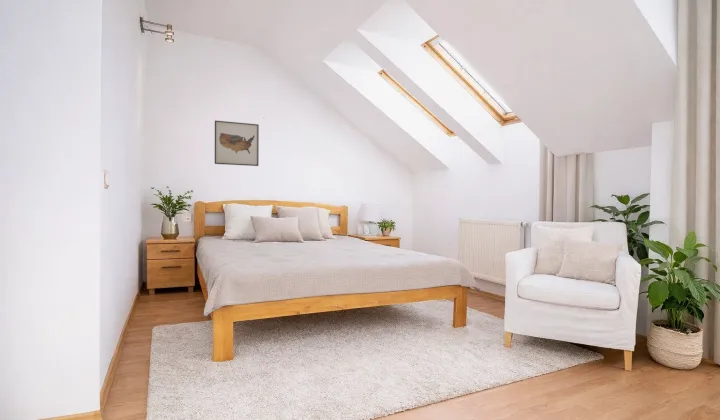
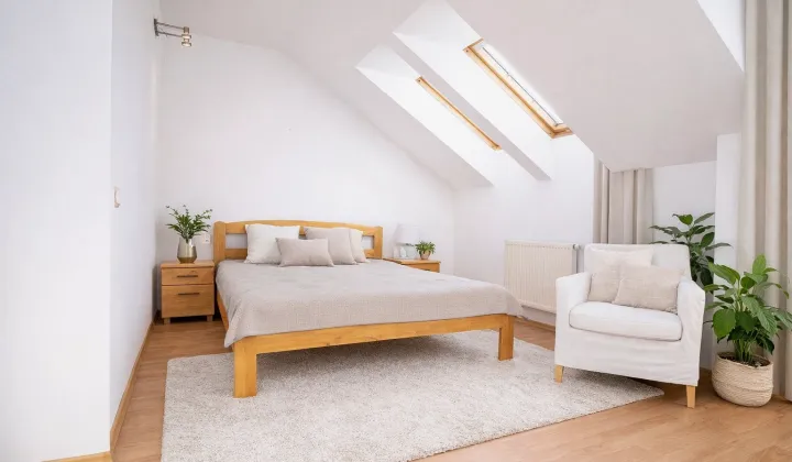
- wall art [214,120,260,167]
